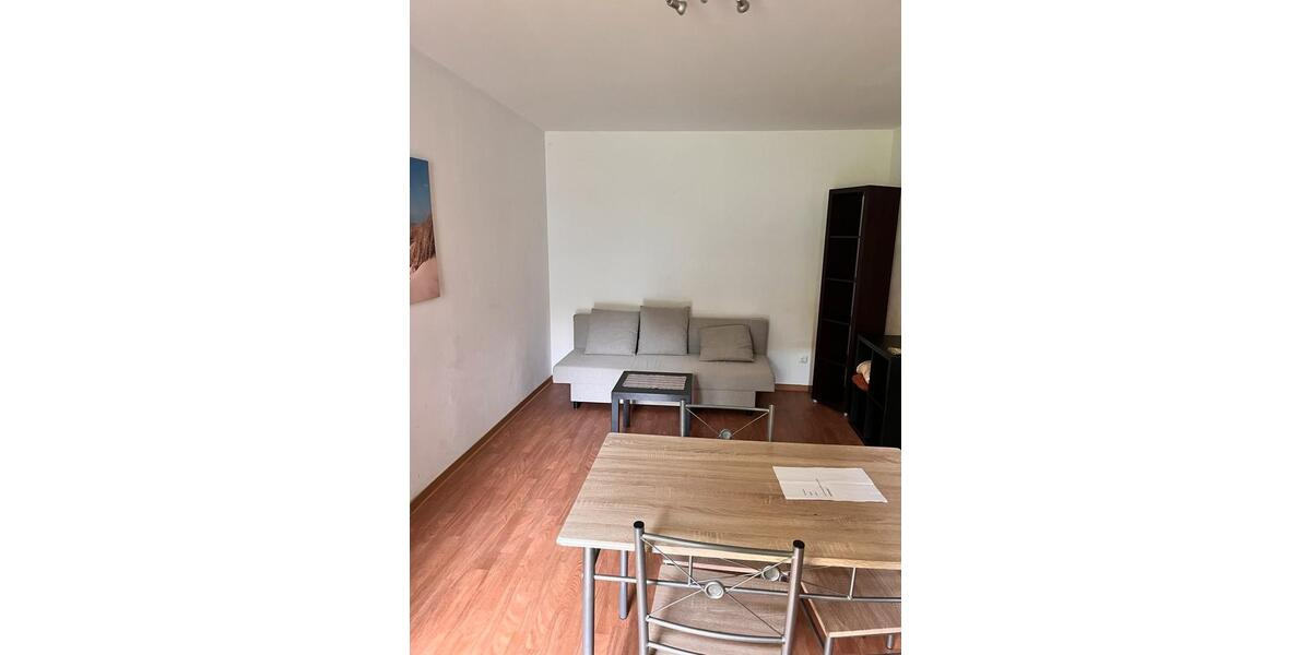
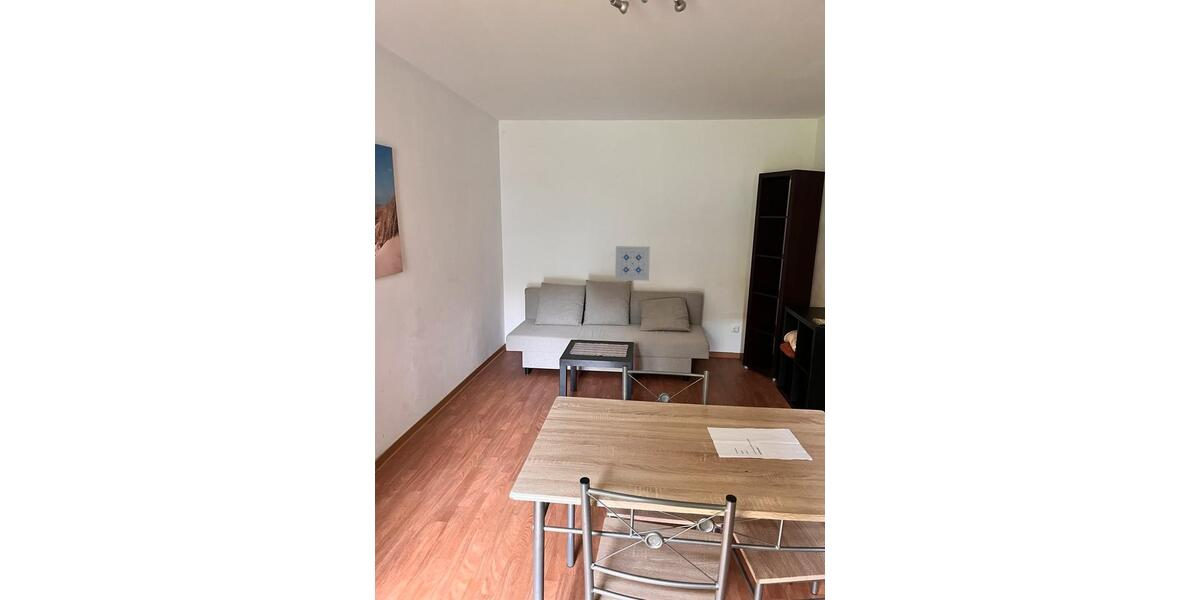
+ wall art [614,245,651,282]
